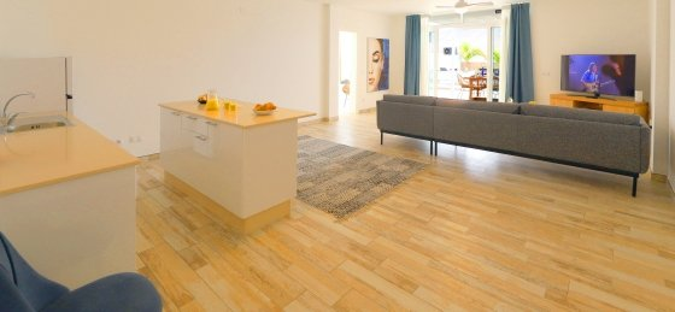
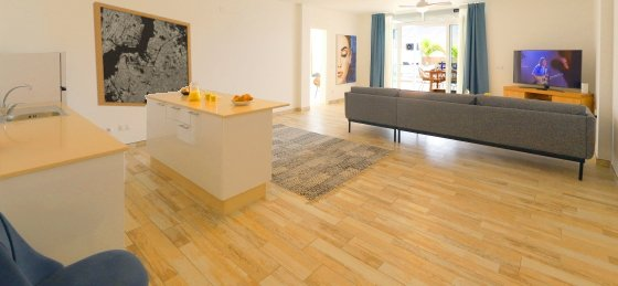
+ wall art [92,0,193,108]
